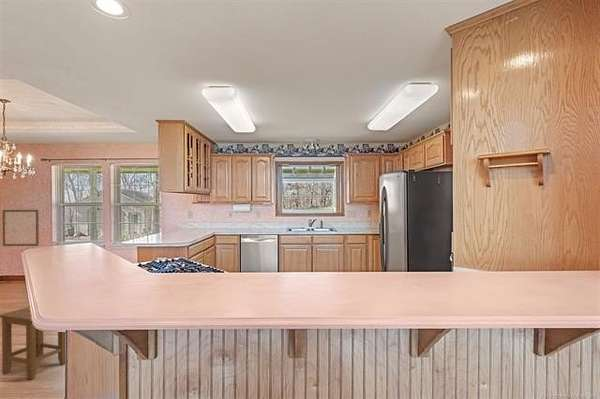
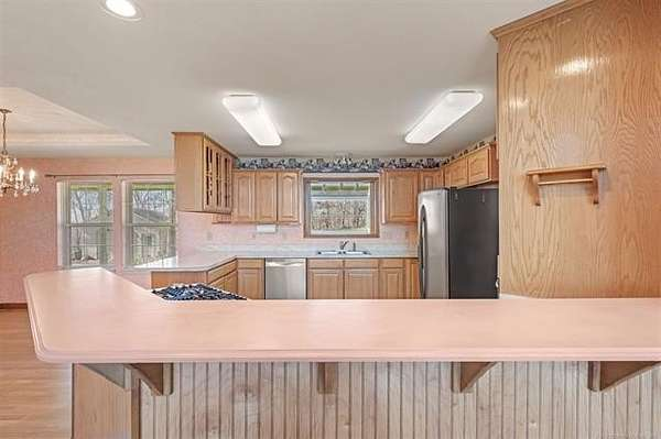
- wall art [2,209,40,247]
- stool [0,306,66,381]
